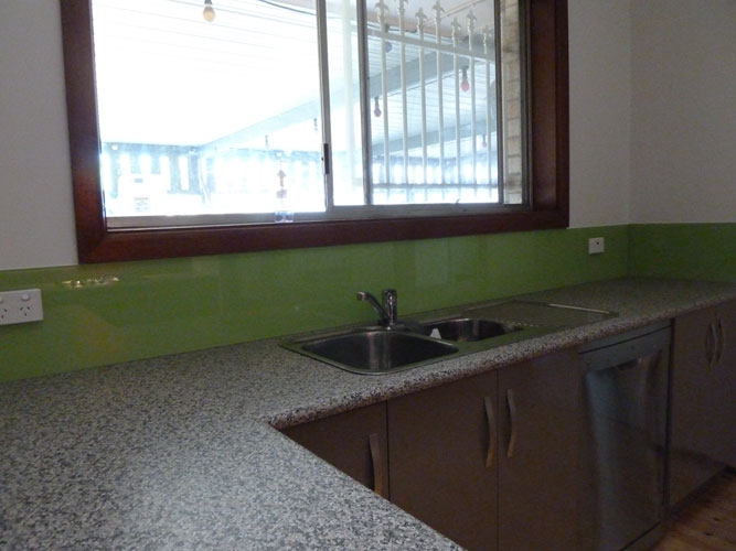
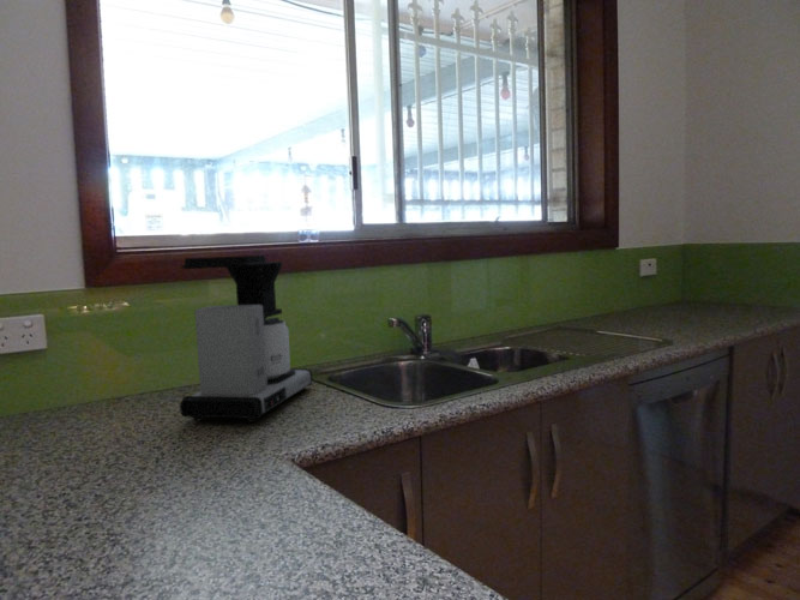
+ coffee maker [179,254,313,424]
